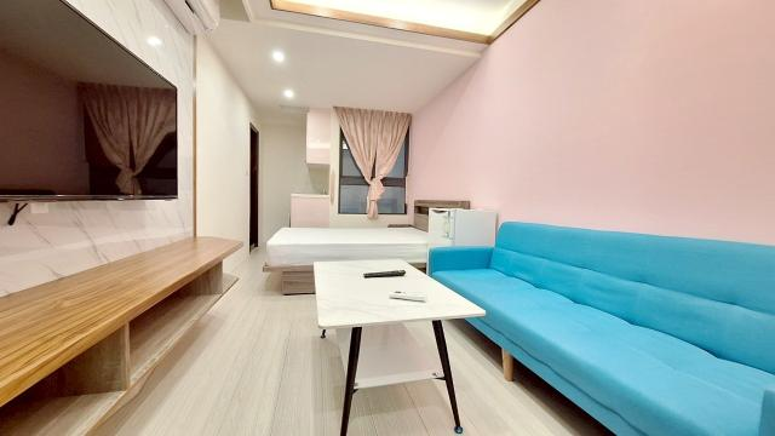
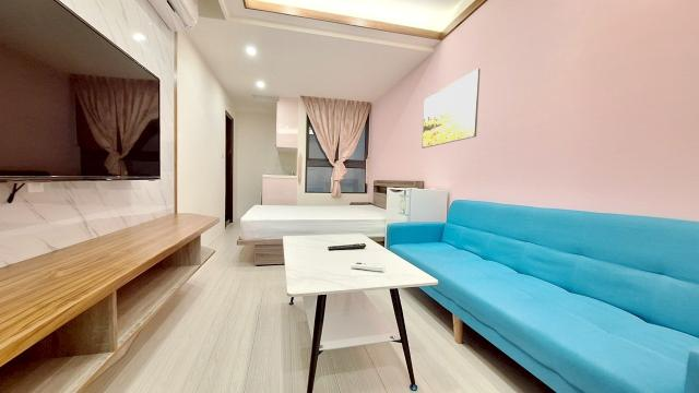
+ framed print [420,68,481,150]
